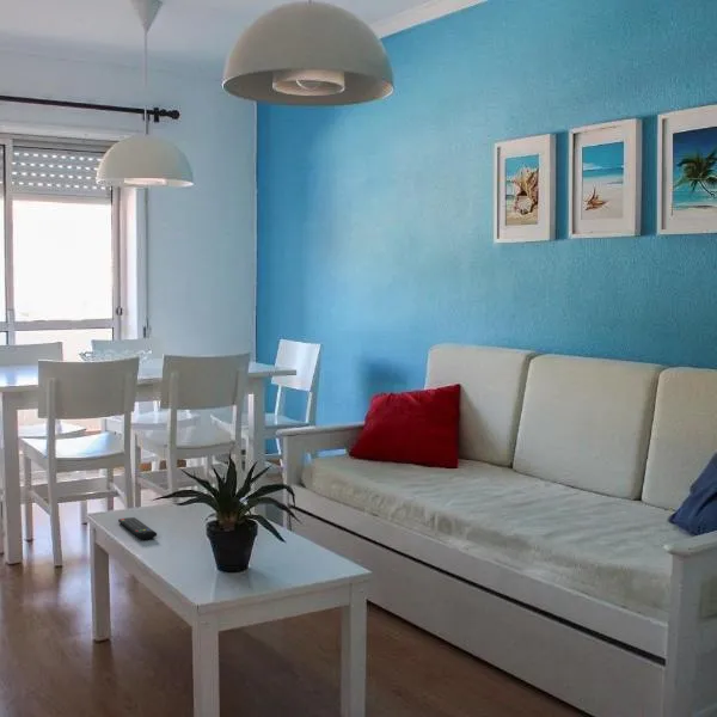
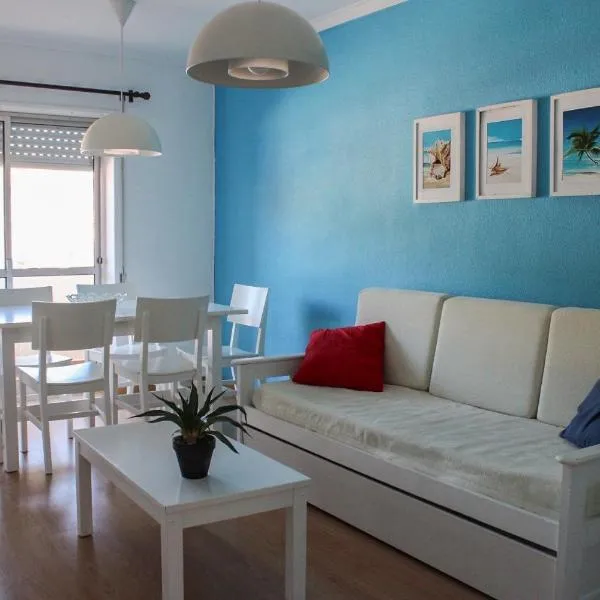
- remote control [117,516,158,540]
